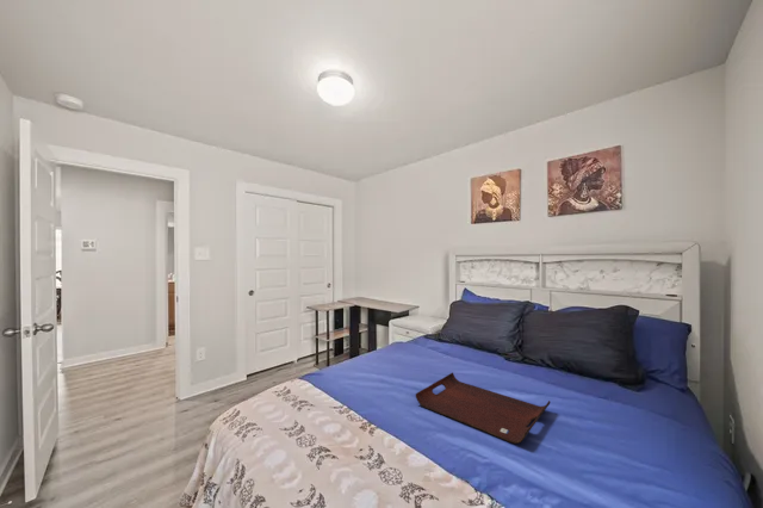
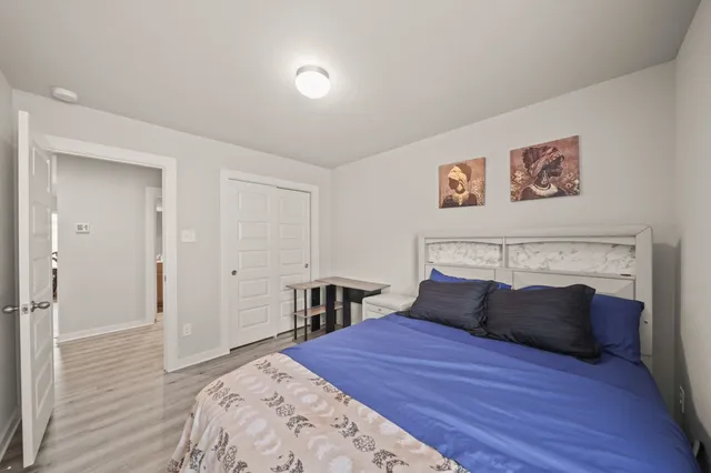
- serving tray [415,372,552,445]
